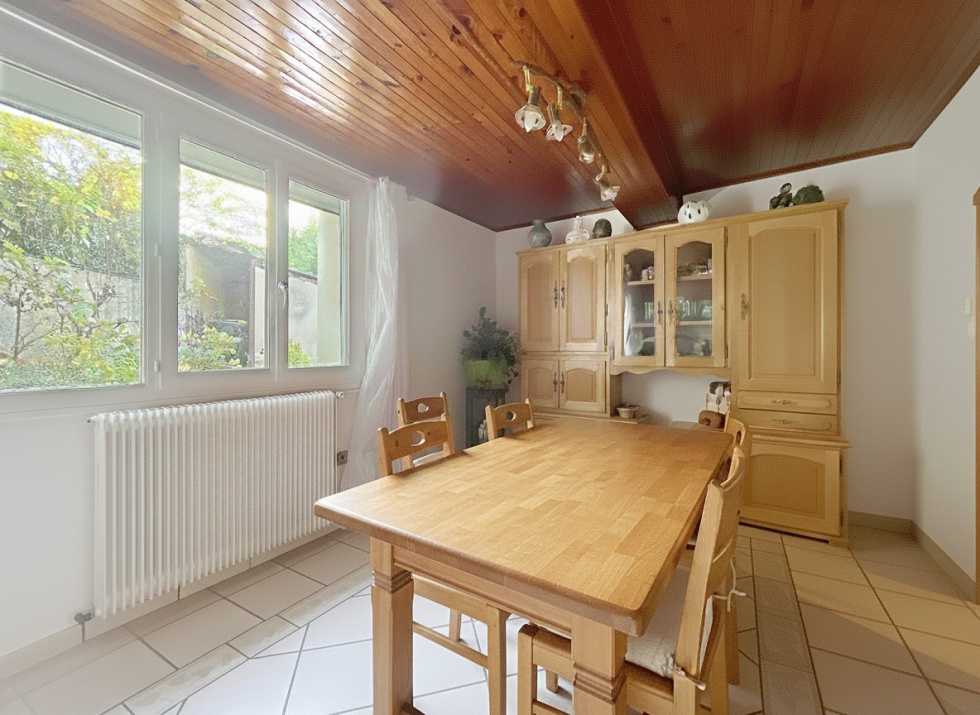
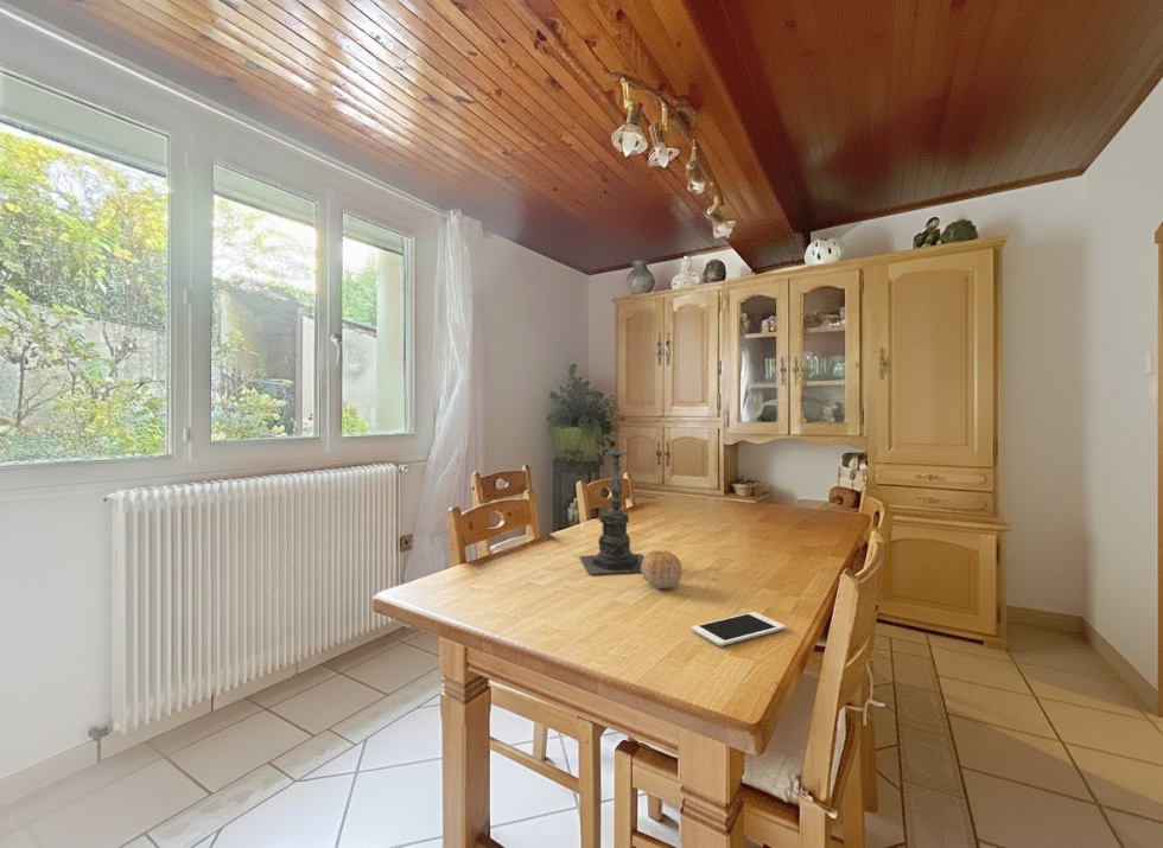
+ cell phone [691,611,787,648]
+ fruit [641,549,684,589]
+ candle holder [578,432,644,575]
